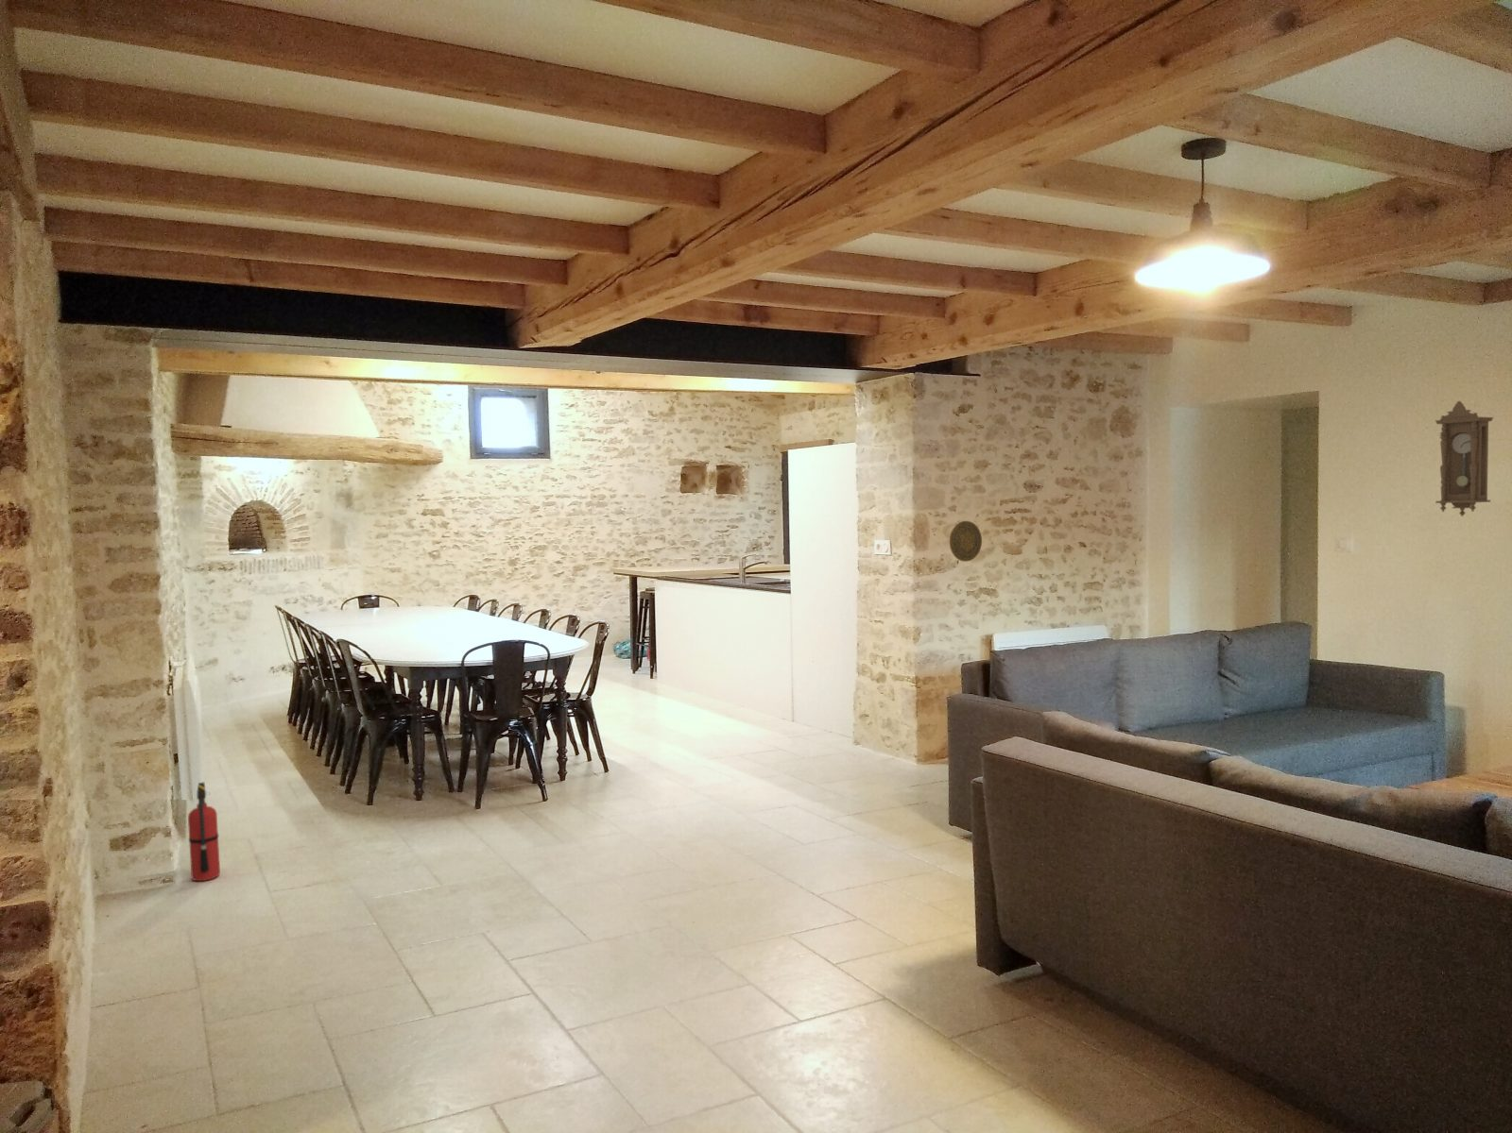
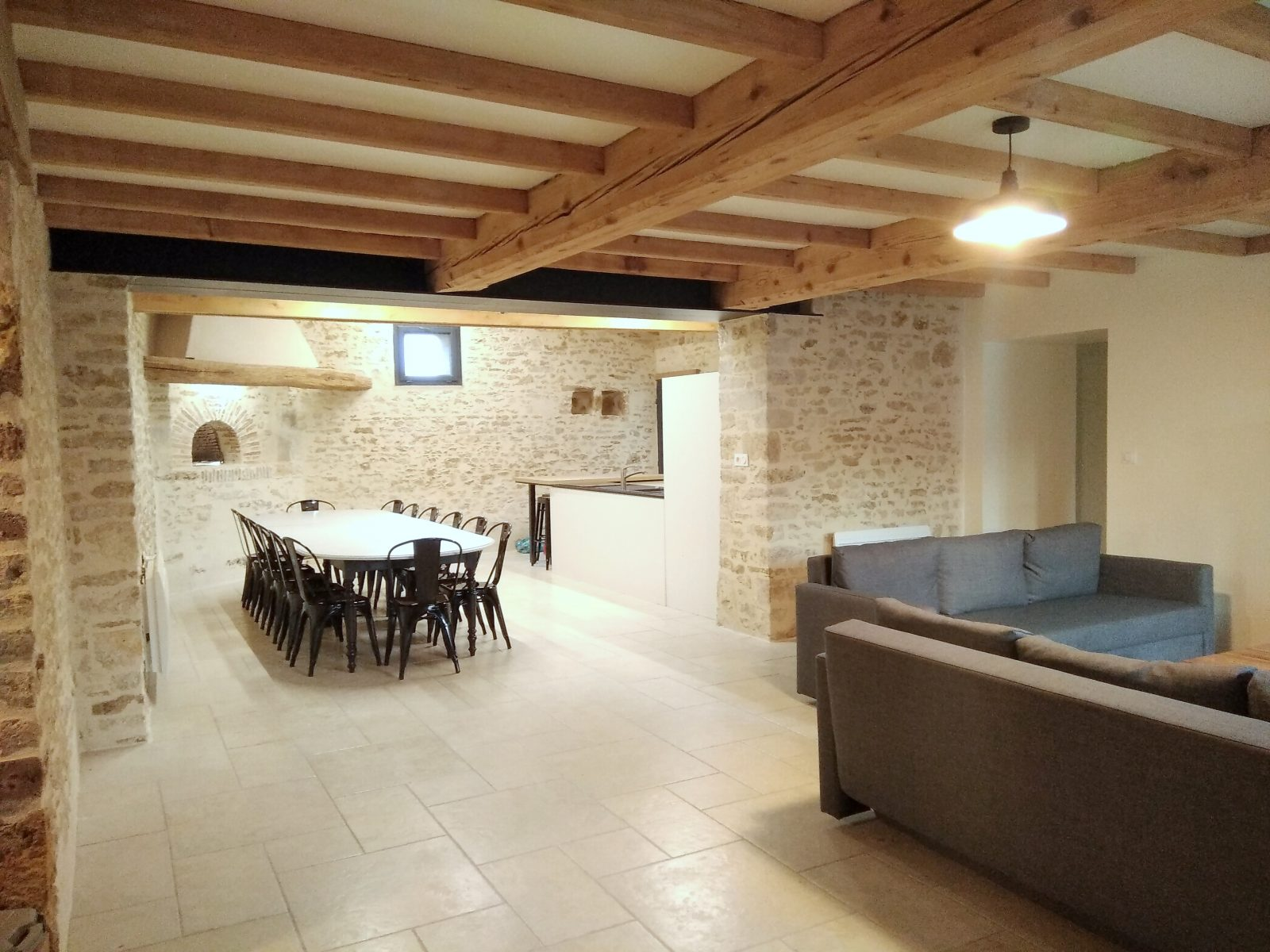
- fire extinguisher [187,782,221,882]
- decorative plate [949,520,982,563]
- pendulum clock [1435,400,1494,518]
